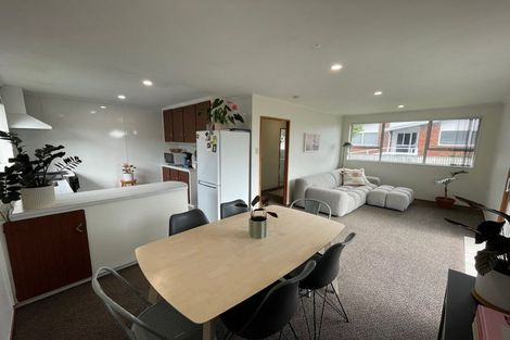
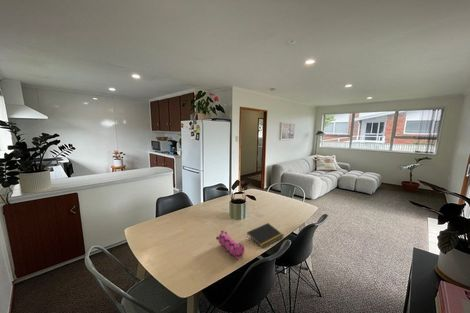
+ pencil case [215,229,245,260]
+ notepad [246,222,285,249]
